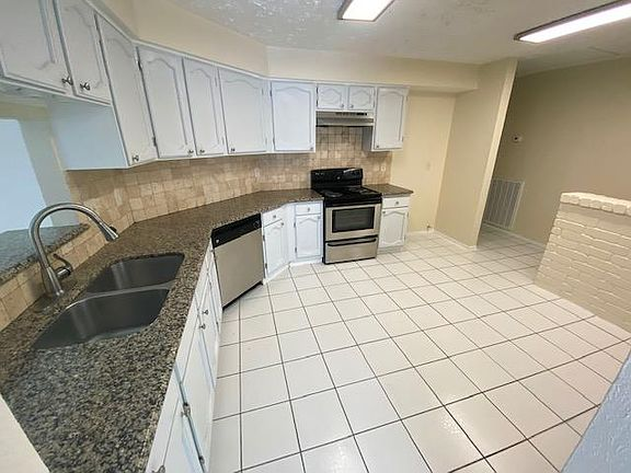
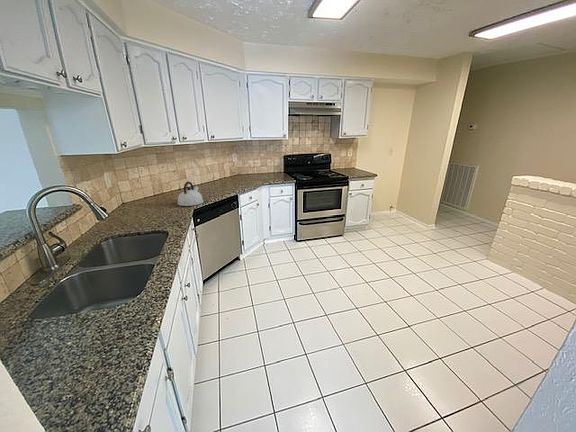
+ kettle [176,181,205,207]
